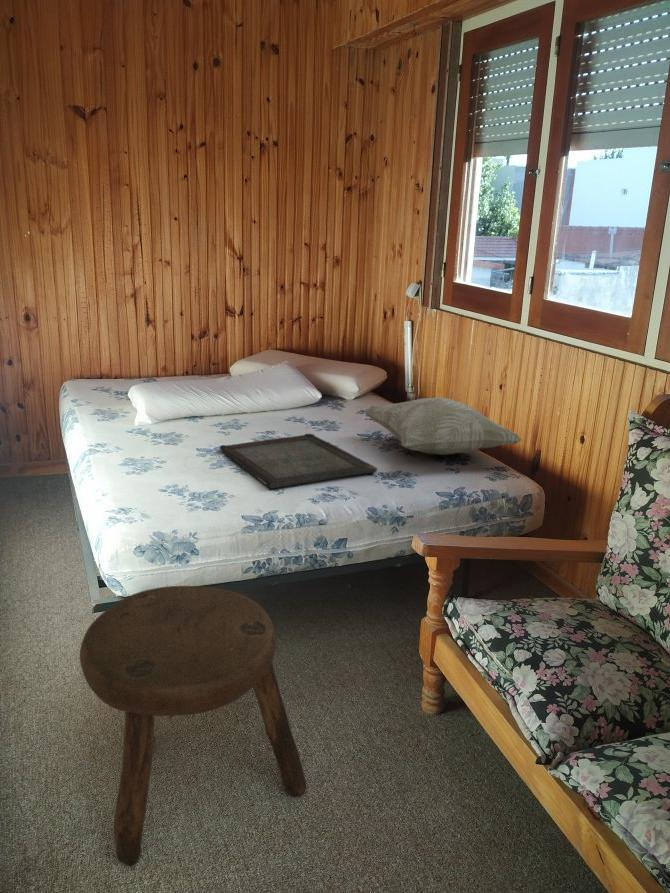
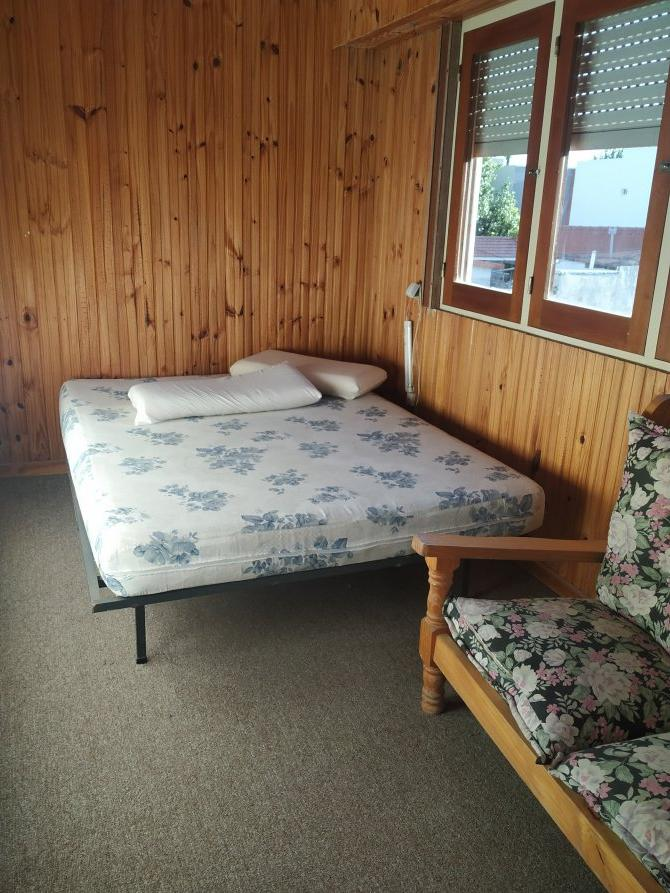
- stool [79,585,307,867]
- decorative pillow [364,396,523,456]
- serving tray [219,433,378,490]
